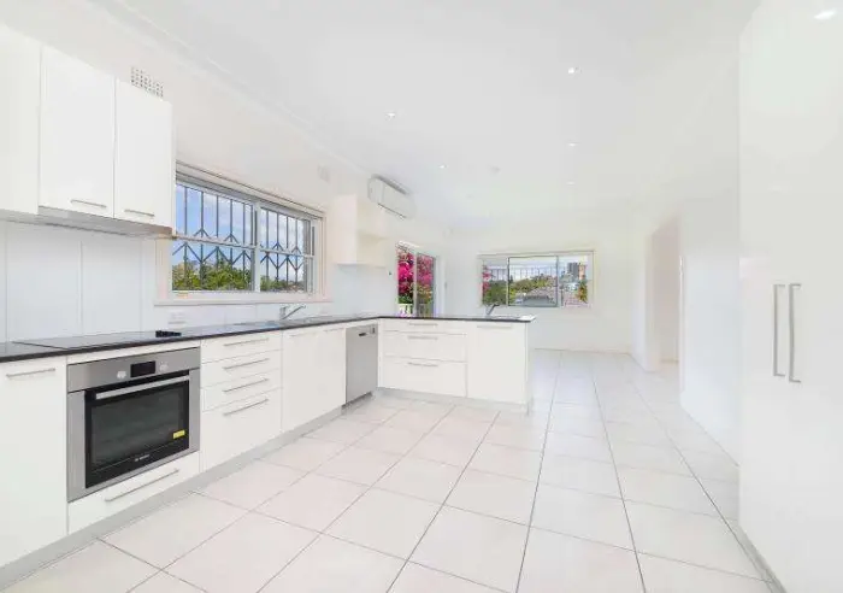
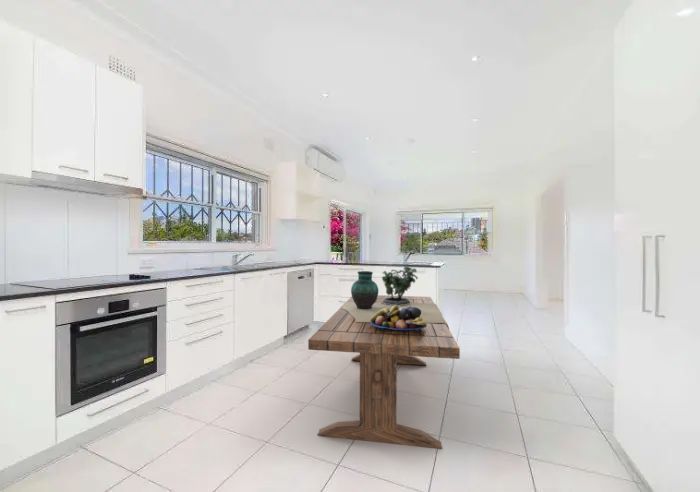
+ fruit bowl [371,305,427,330]
+ potted plant [379,263,419,306]
+ dining table [307,294,461,450]
+ vase [350,270,379,309]
